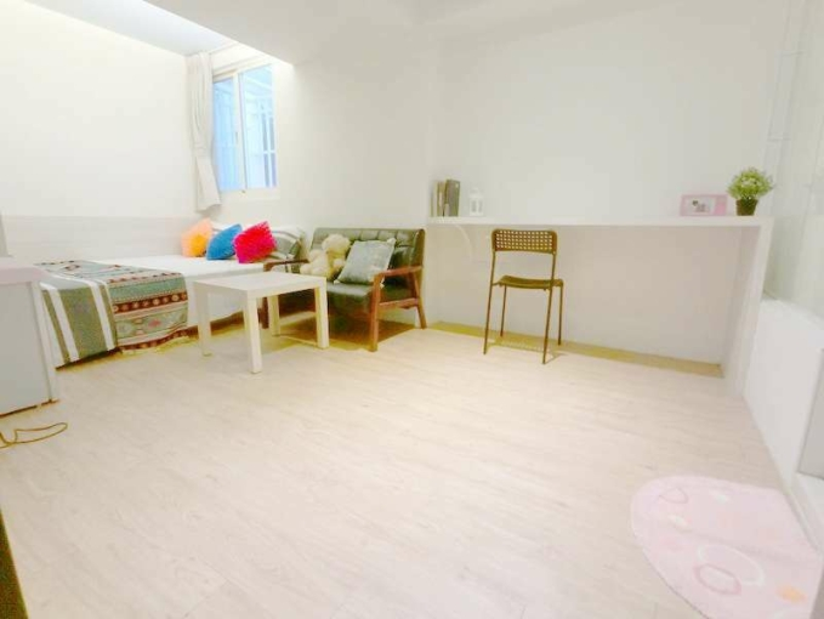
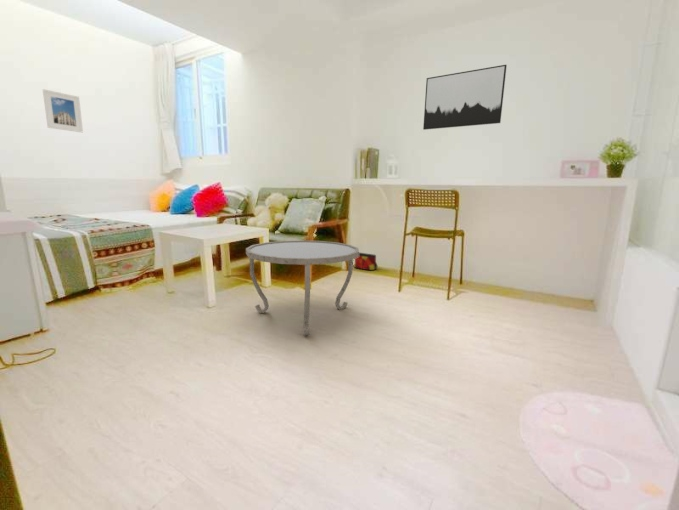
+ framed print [42,88,84,133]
+ bag [353,251,378,271]
+ wall art [422,64,508,131]
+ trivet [245,239,360,336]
